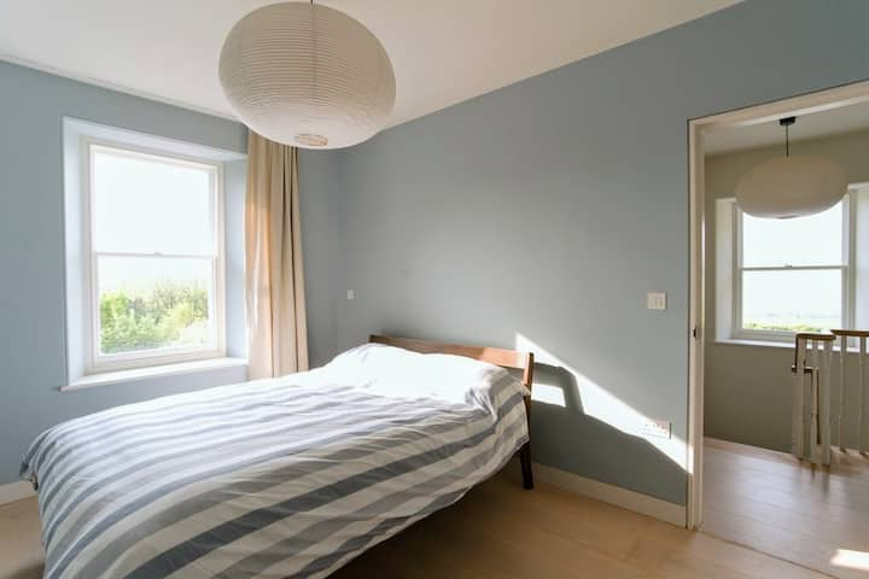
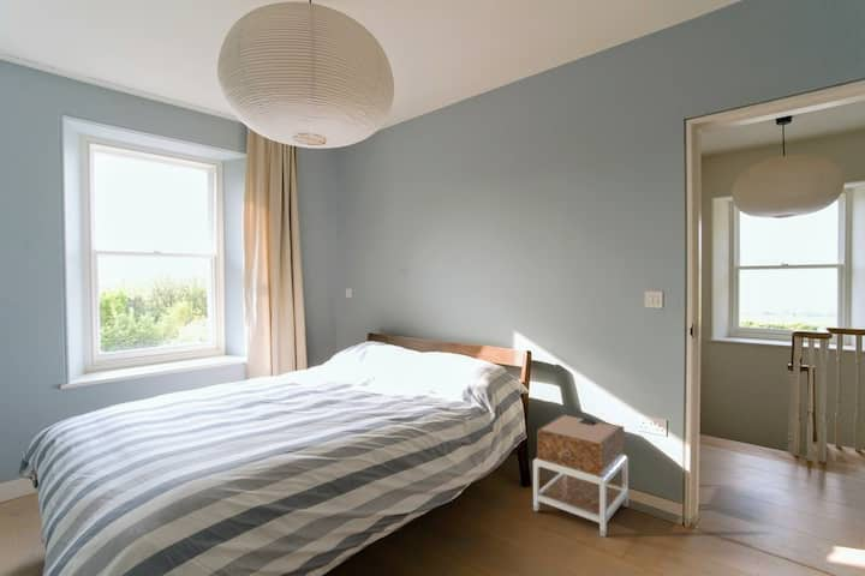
+ nightstand [532,413,630,538]
